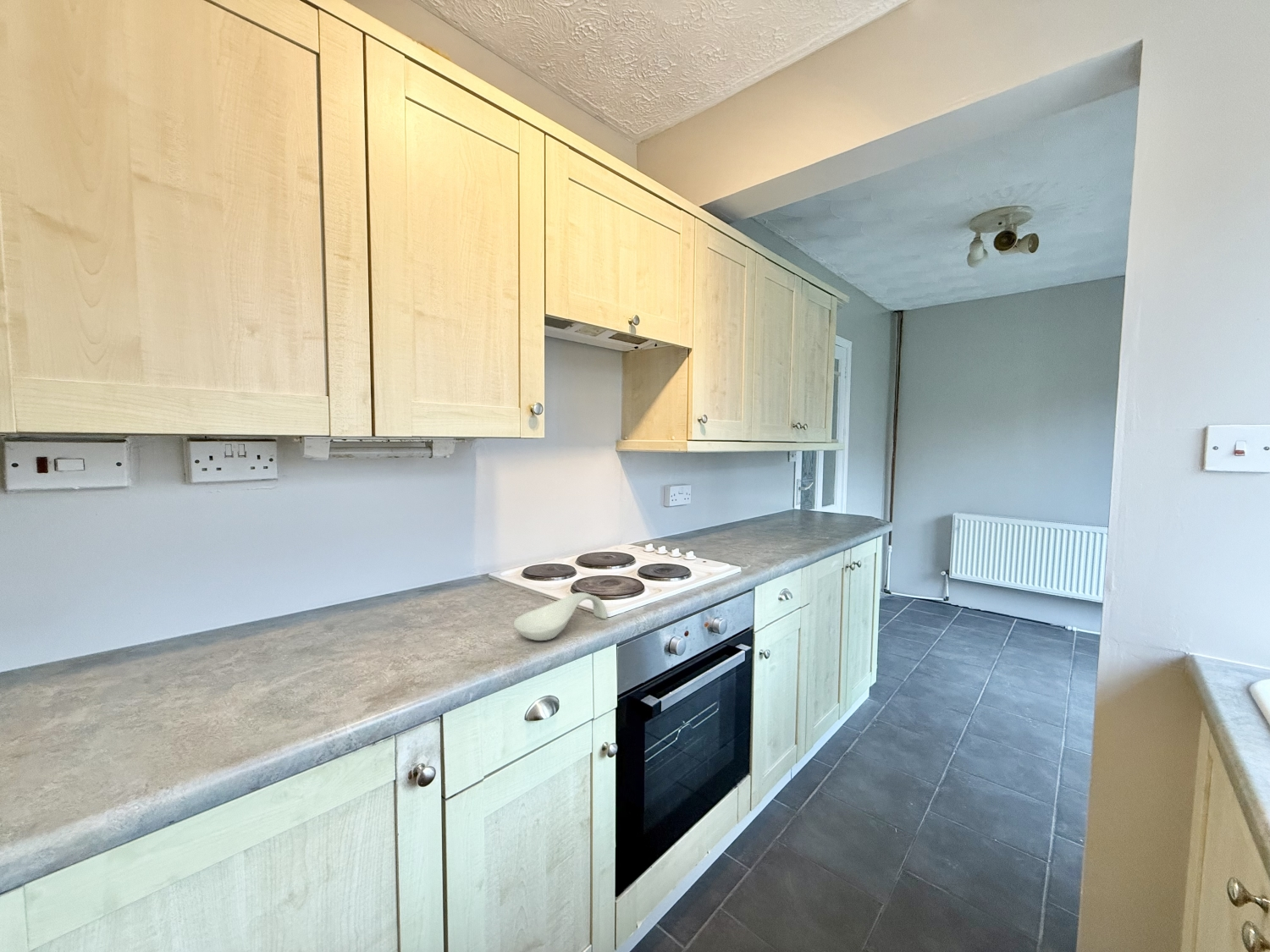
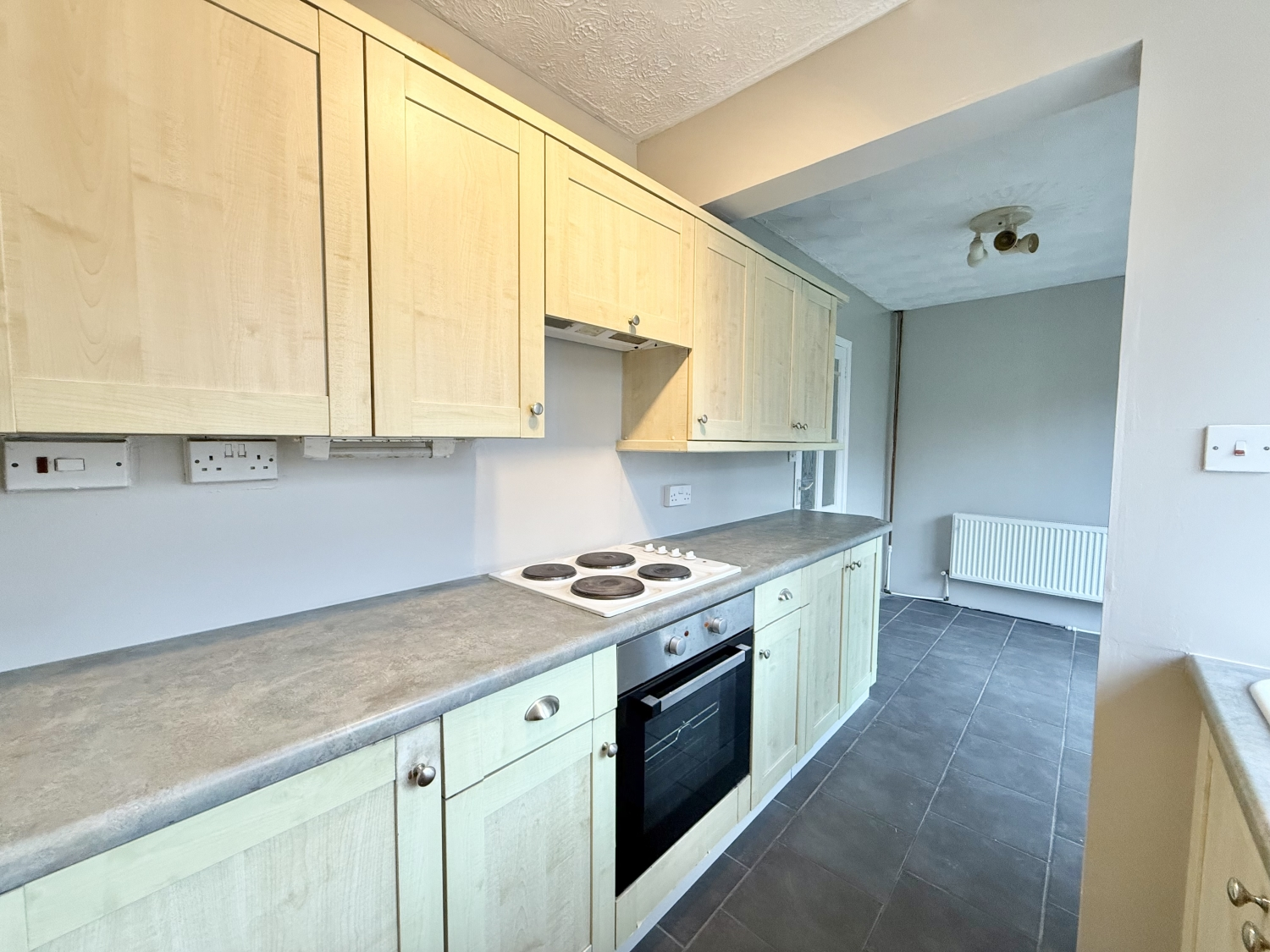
- spoon rest [513,592,608,641]
